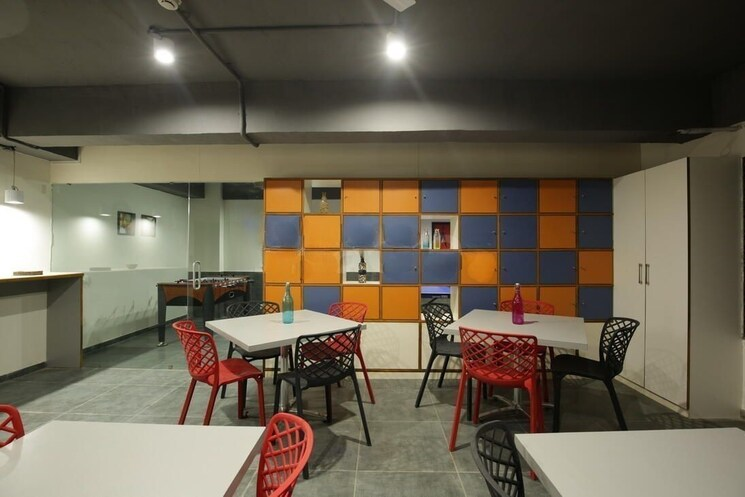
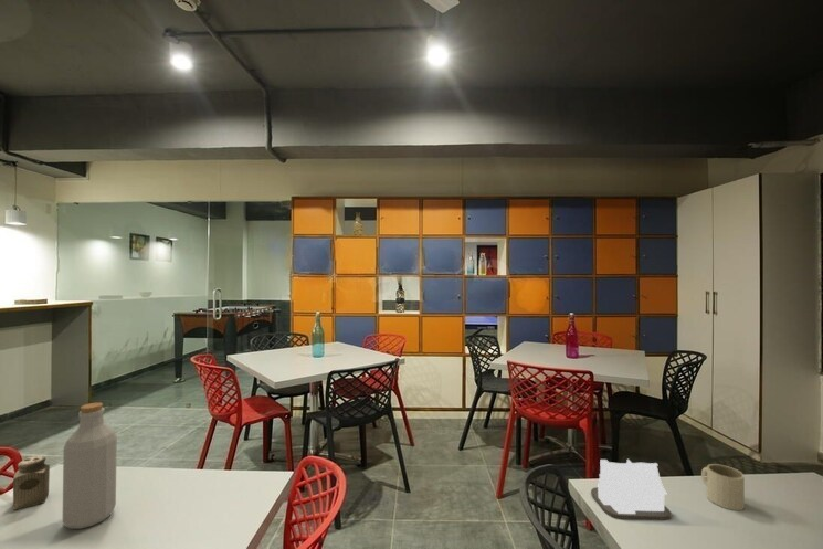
+ bottle [62,402,118,530]
+ salt shaker [12,455,51,511]
+ mug [700,463,746,511]
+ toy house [590,458,673,520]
